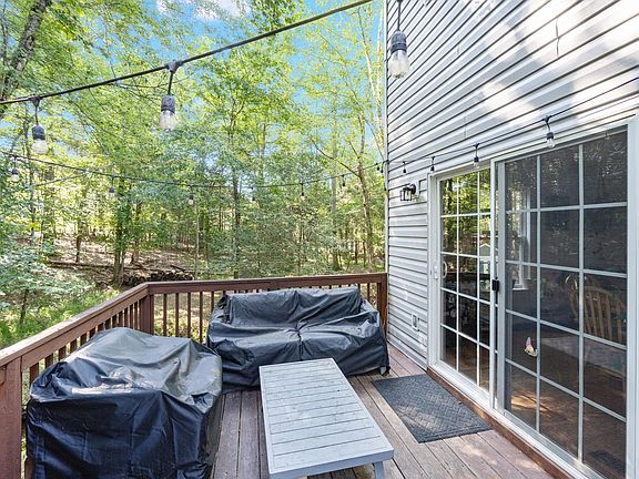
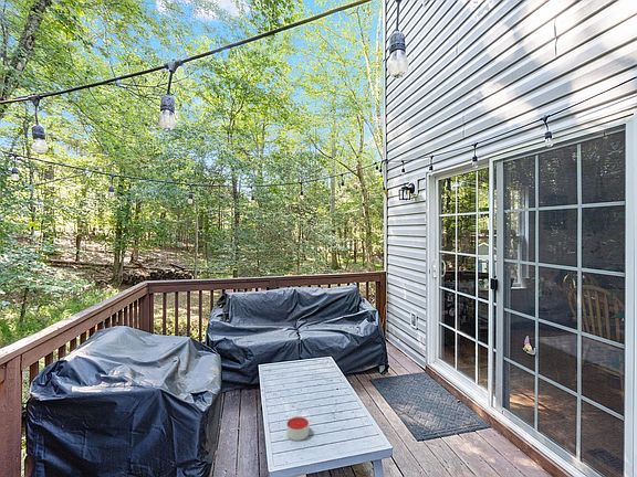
+ candle [286,415,310,442]
